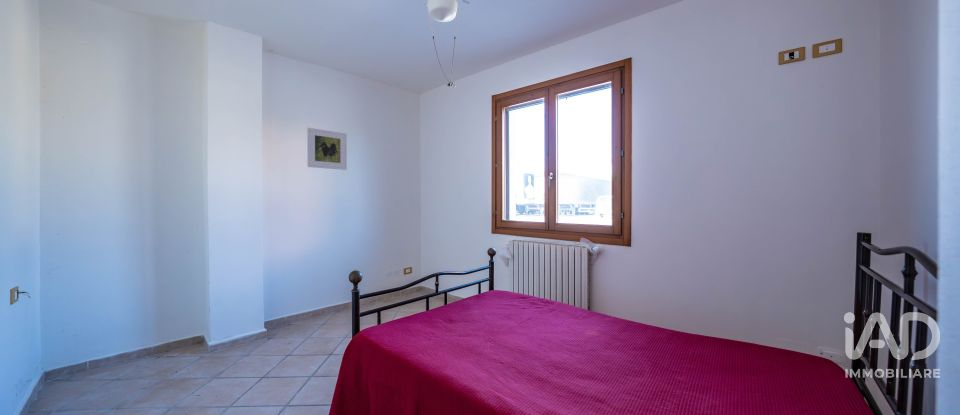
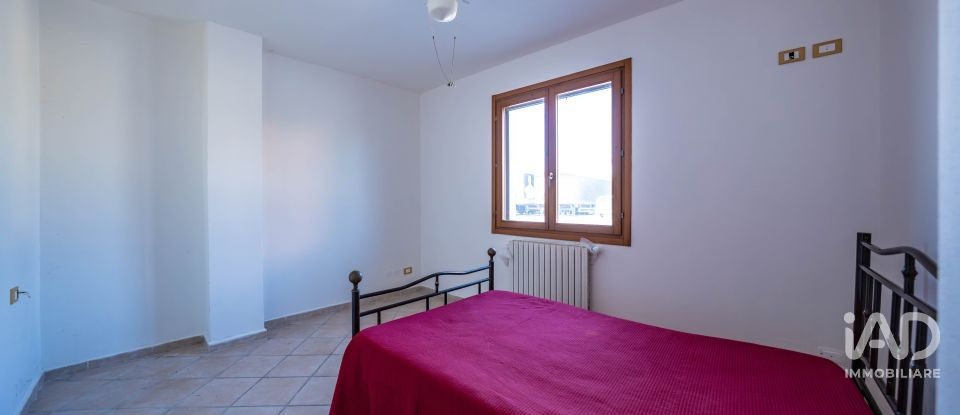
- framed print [306,127,348,171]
